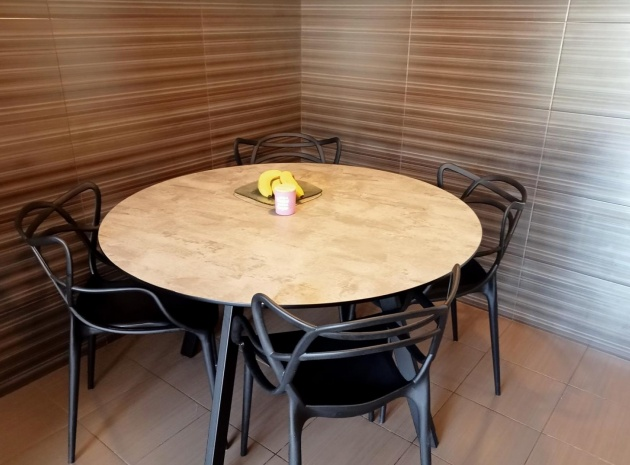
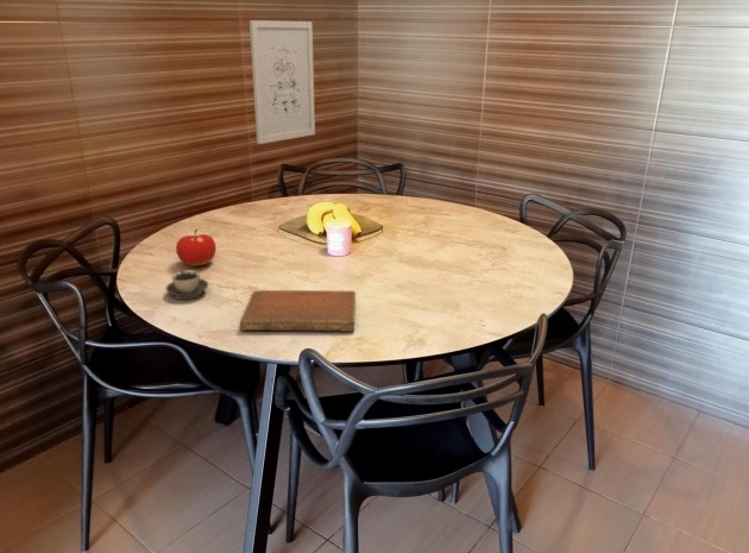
+ cup [165,269,209,301]
+ notebook [239,289,357,333]
+ fruit [175,227,218,268]
+ wall art [248,19,316,145]
